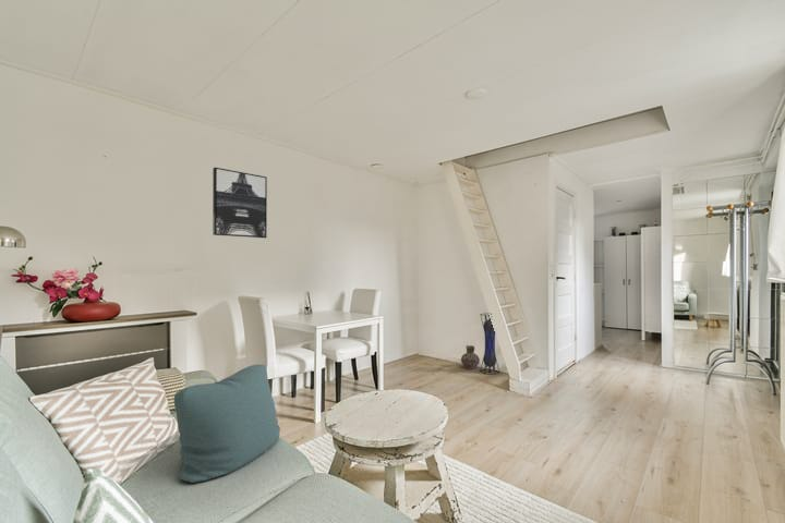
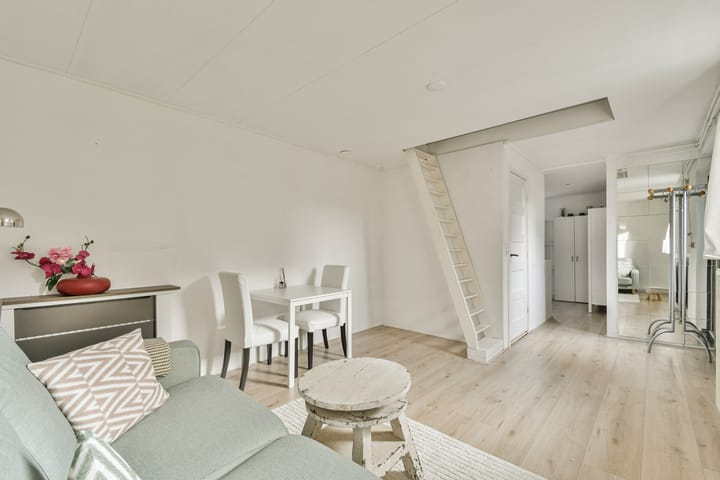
- cushion [173,363,281,484]
- lantern [479,313,500,376]
- ceramic jug [460,344,481,369]
- wall art [212,167,268,239]
